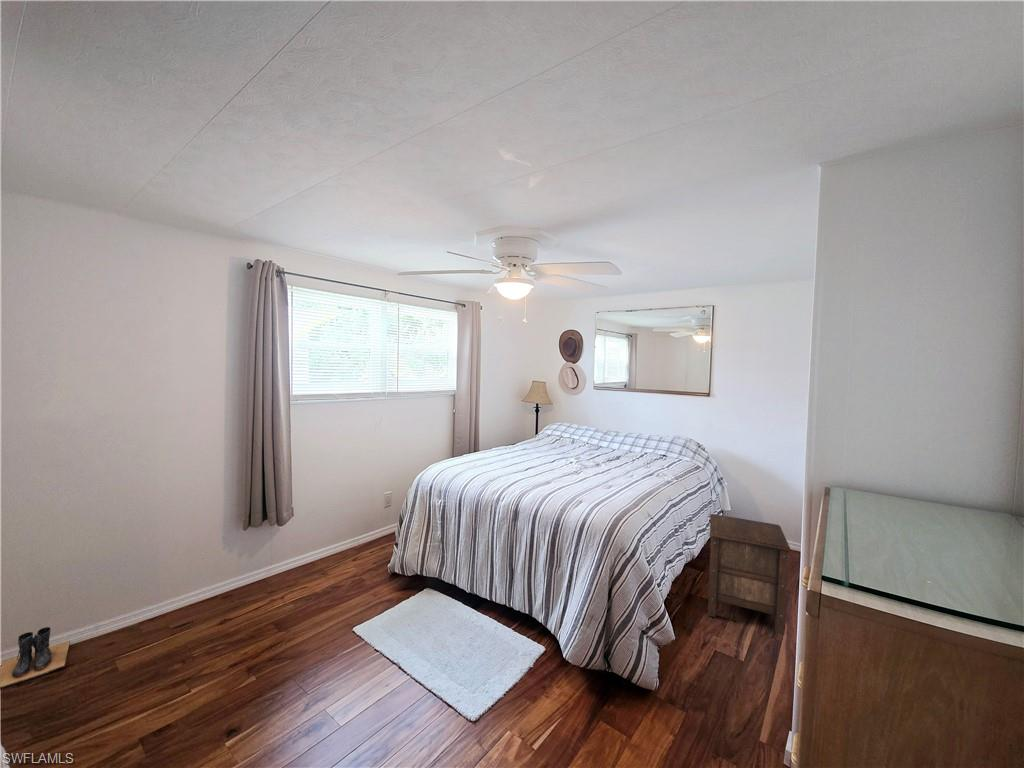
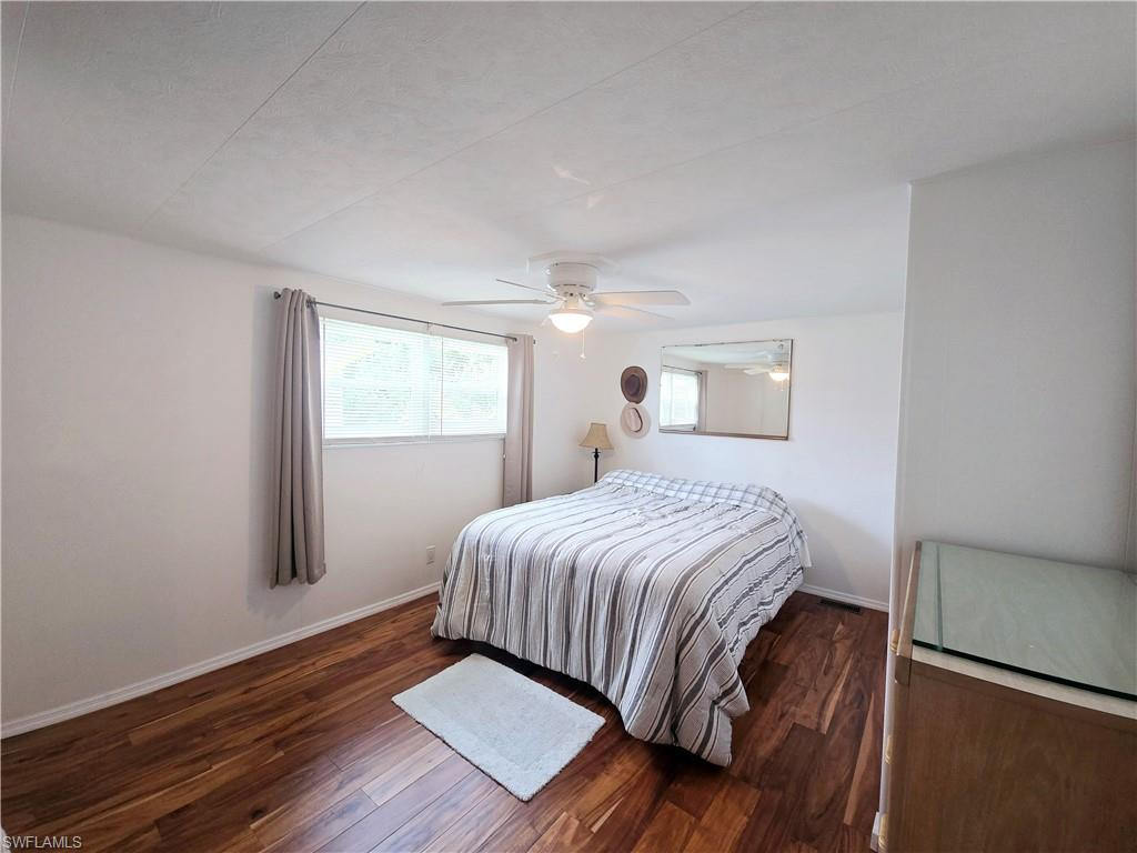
- nightstand [707,513,792,636]
- boots [0,626,71,689]
